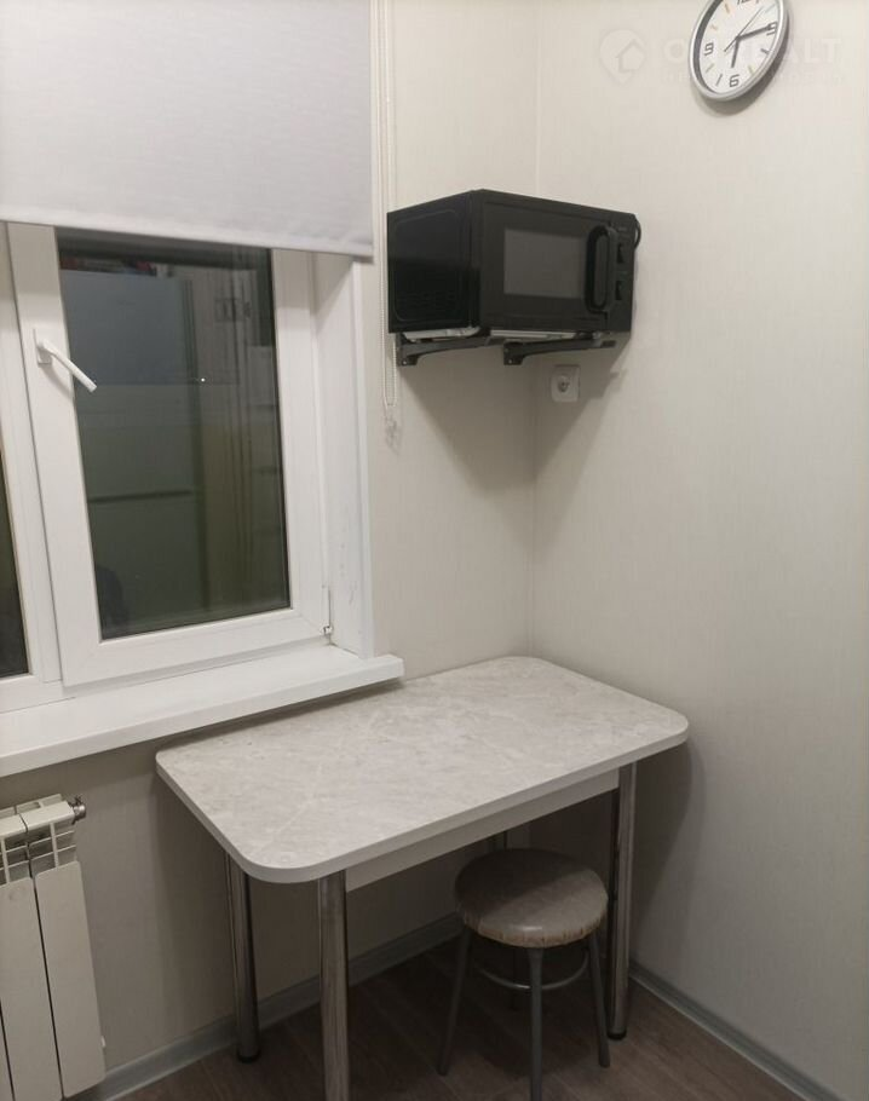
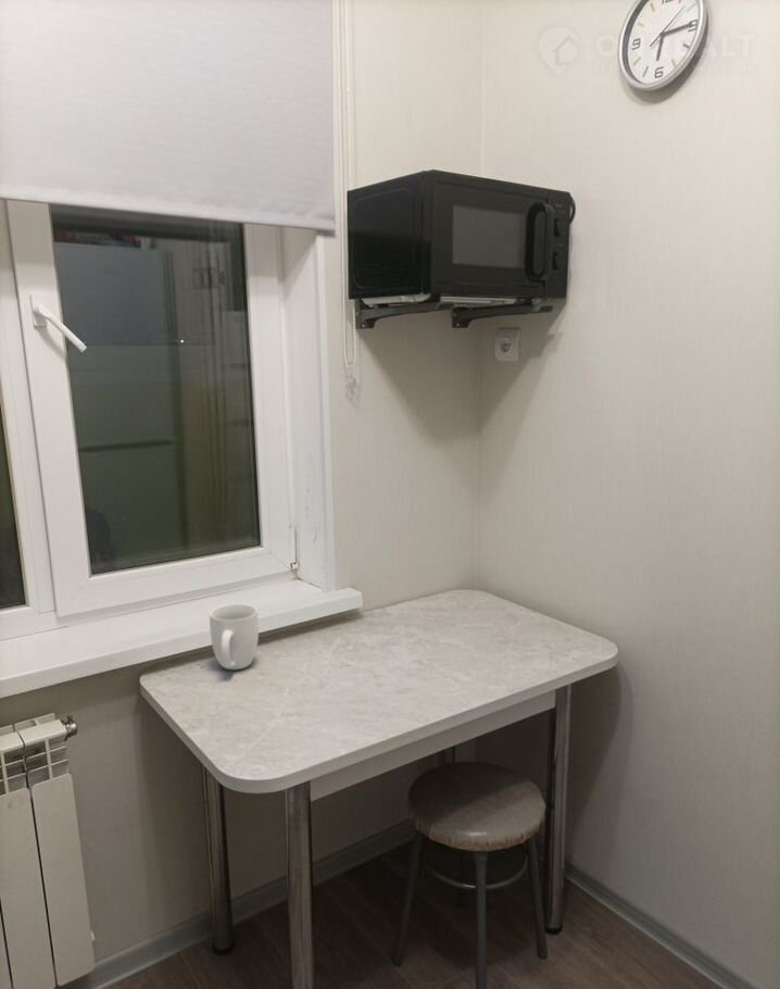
+ mug [209,602,260,671]
